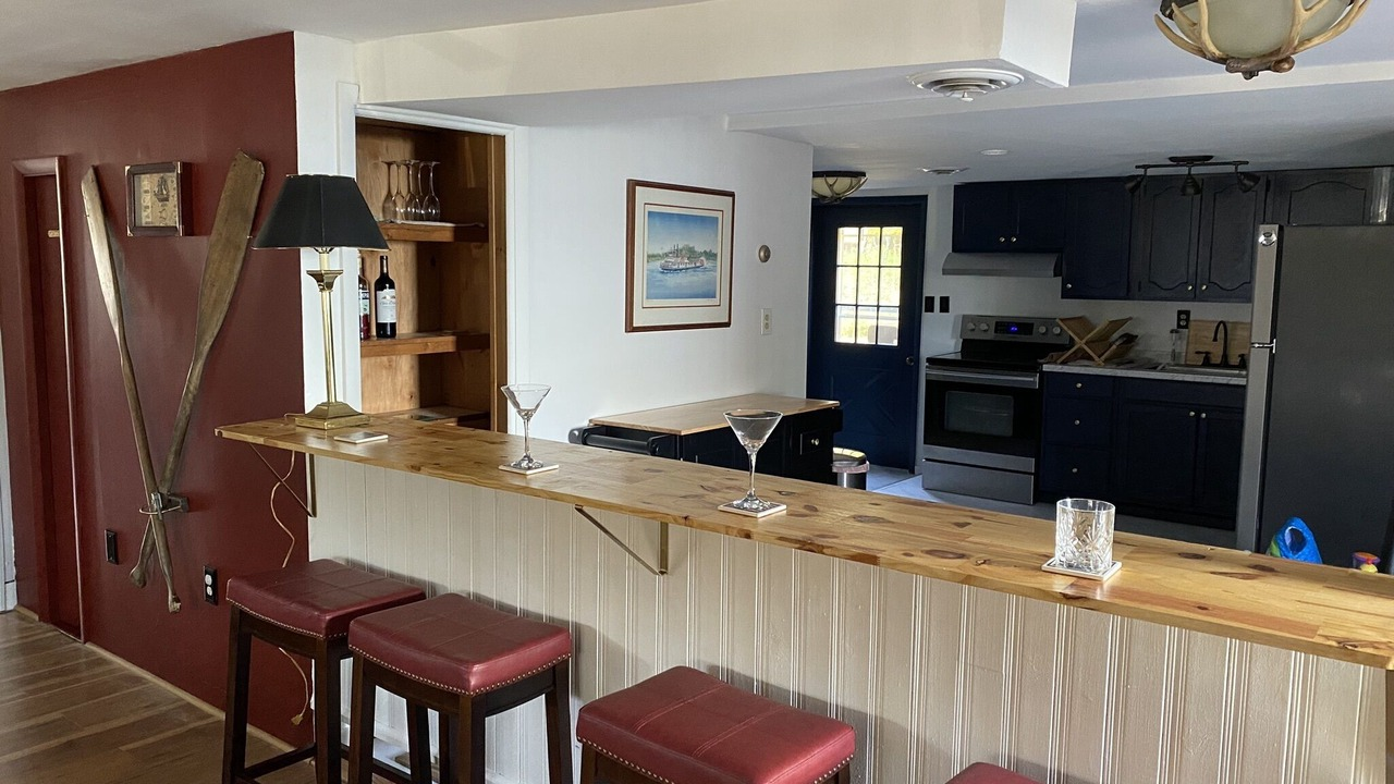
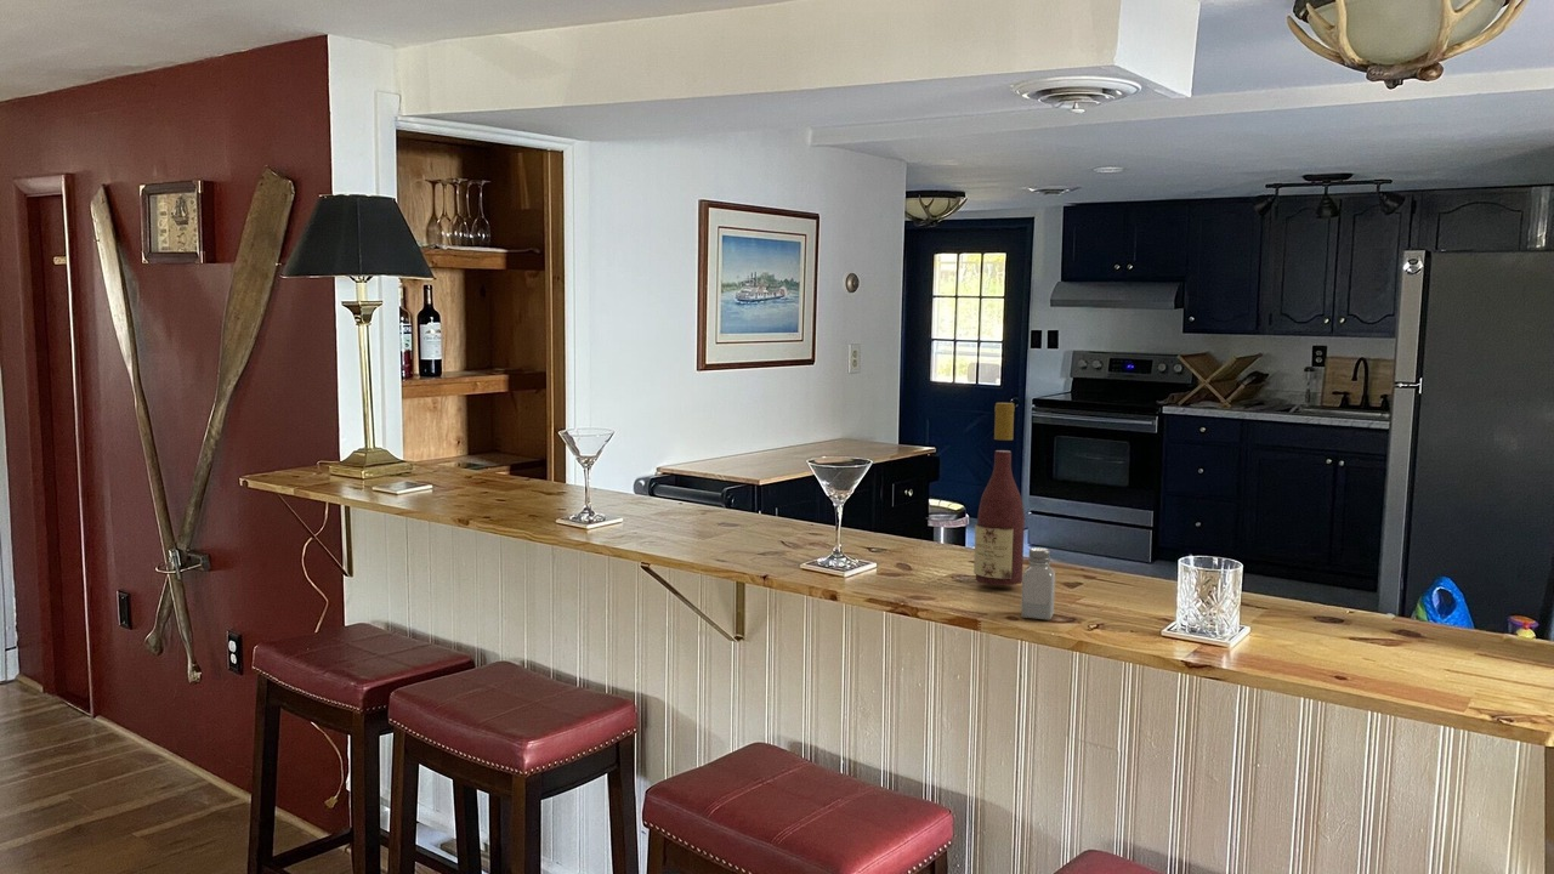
+ saltshaker [1020,546,1056,620]
+ wine bottle [972,402,1026,586]
